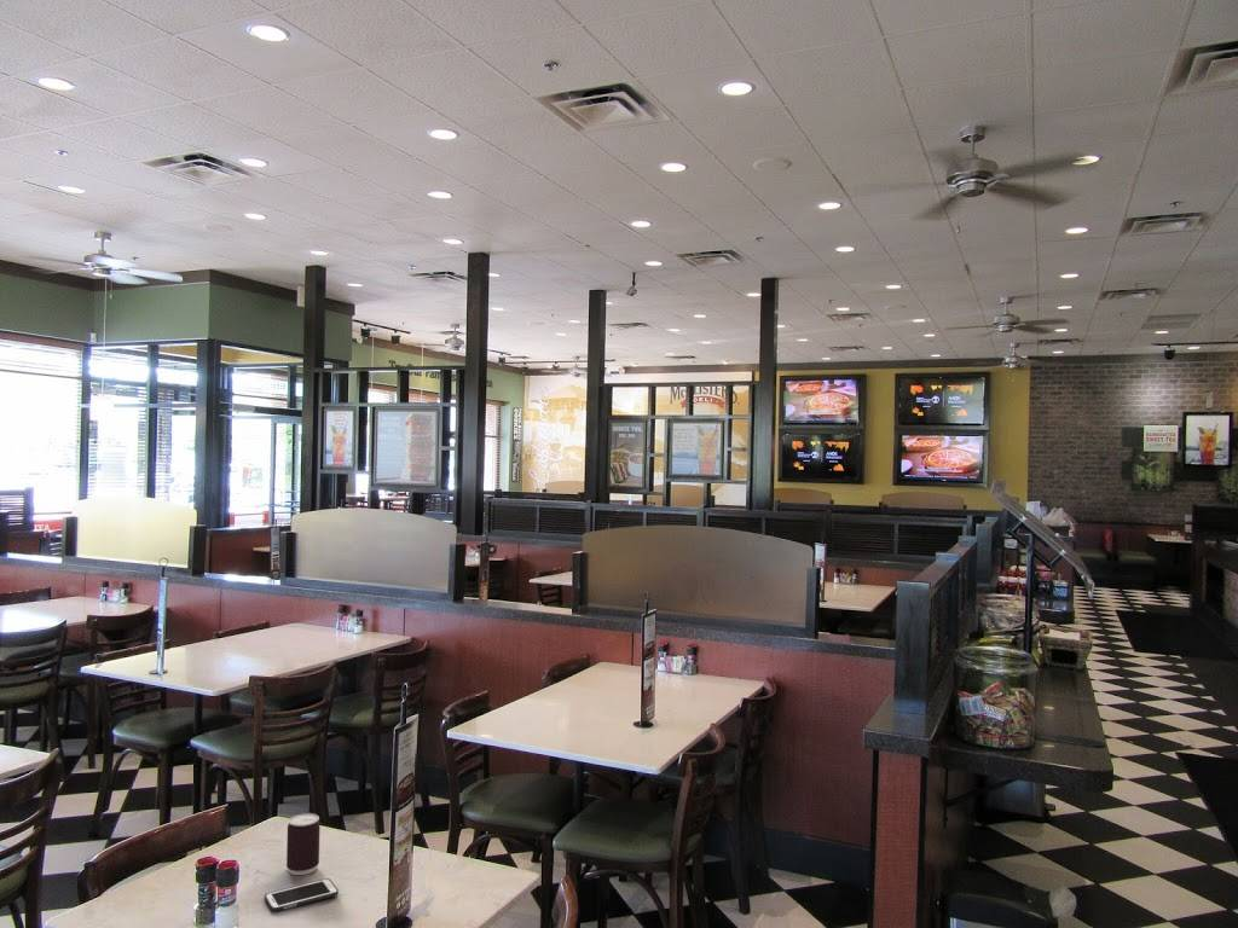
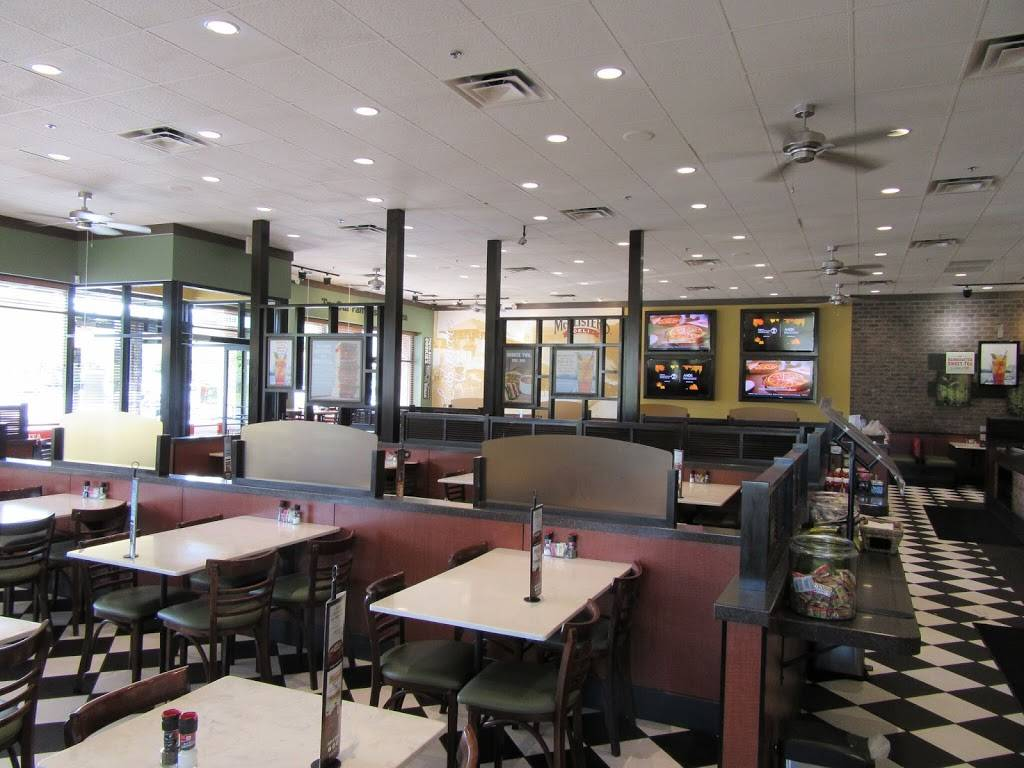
- beverage can [285,812,322,876]
- cell phone [264,877,340,912]
